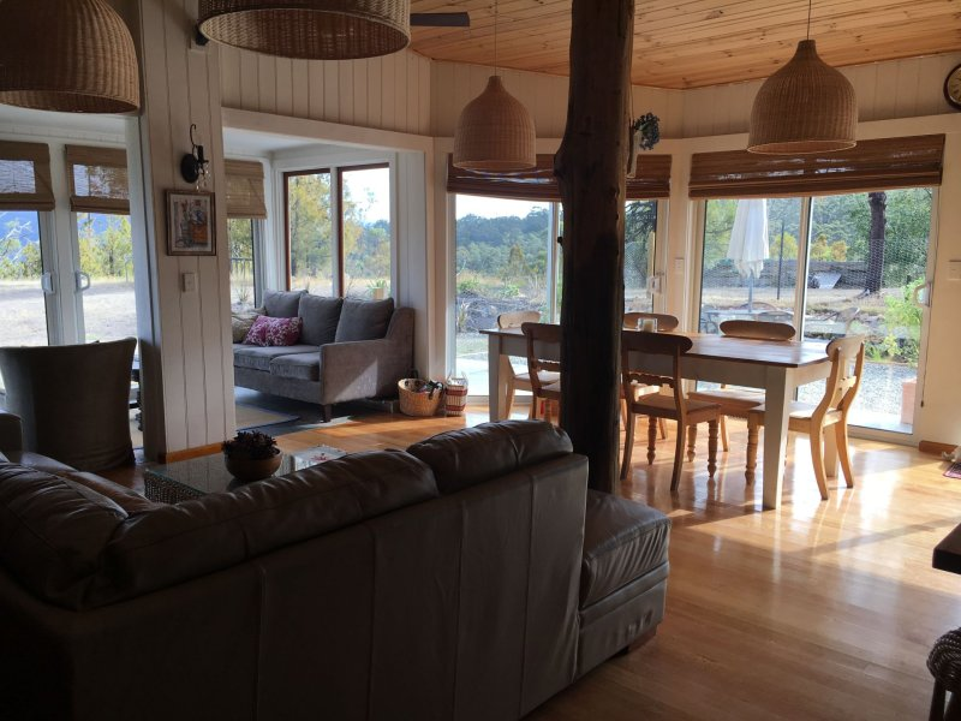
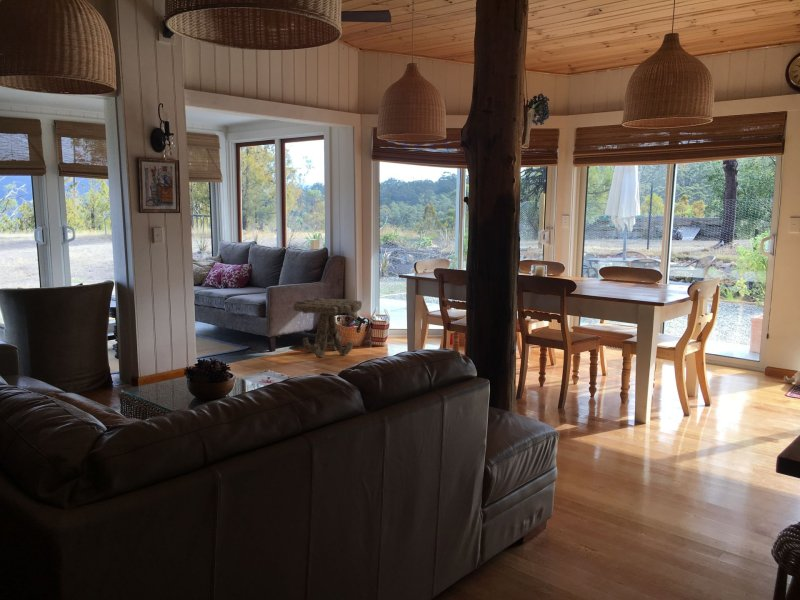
+ side table [292,297,363,358]
